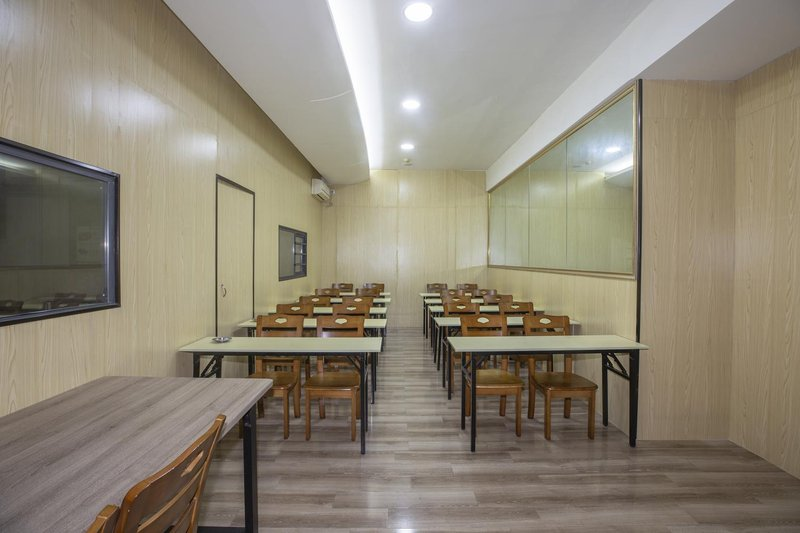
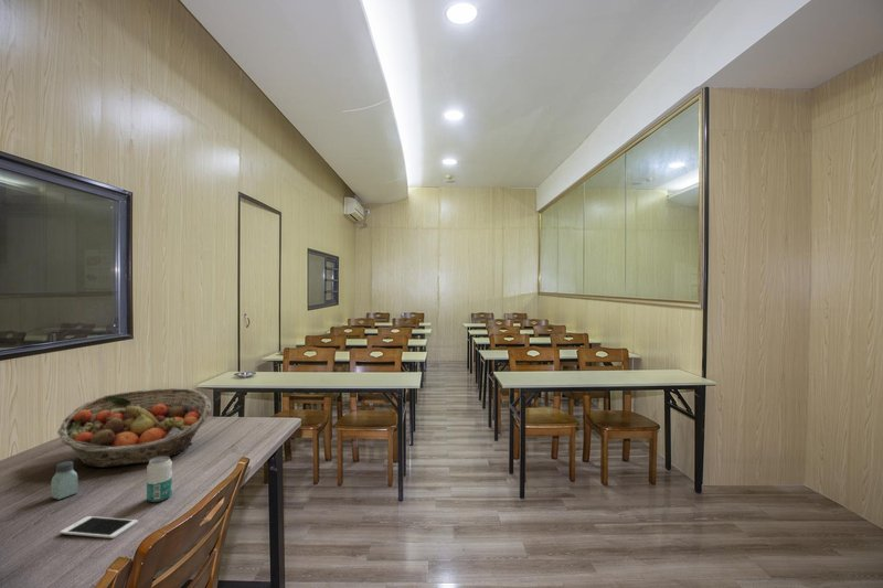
+ beverage can [146,457,173,503]
+ saltshaker [50,460,78,500]
+ fruit basket [56,387,213,469]
+ cell phone [58,515,139,539]
